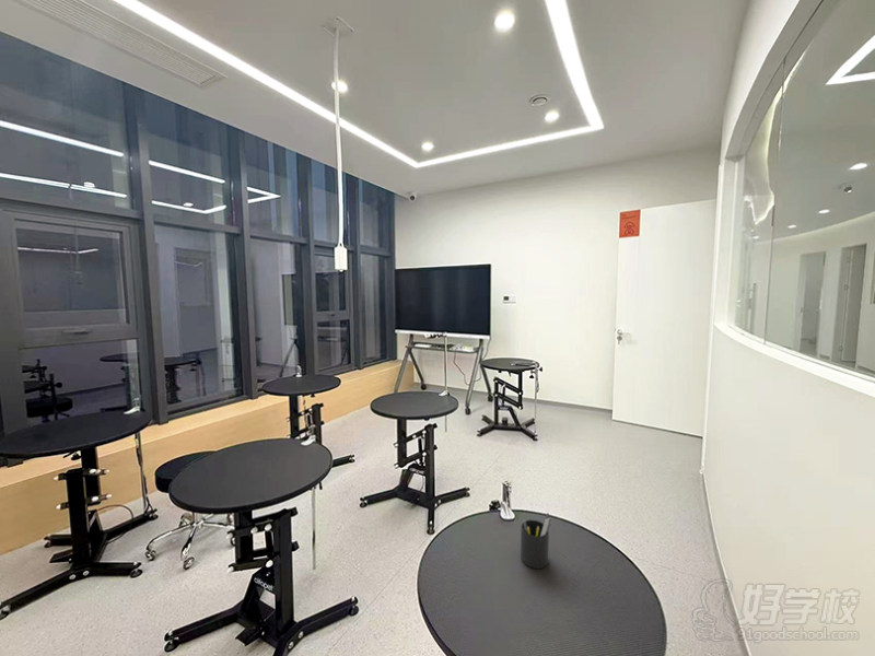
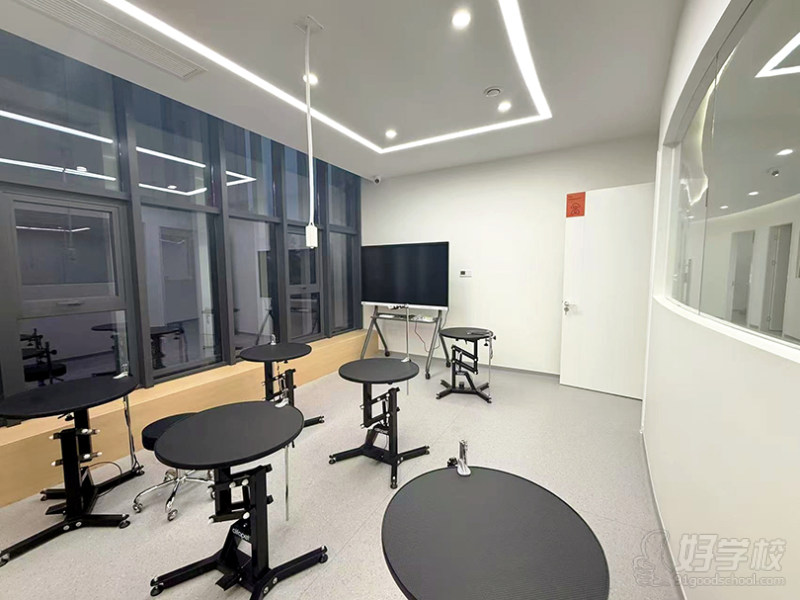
- pen holder [520,512,553,570]
